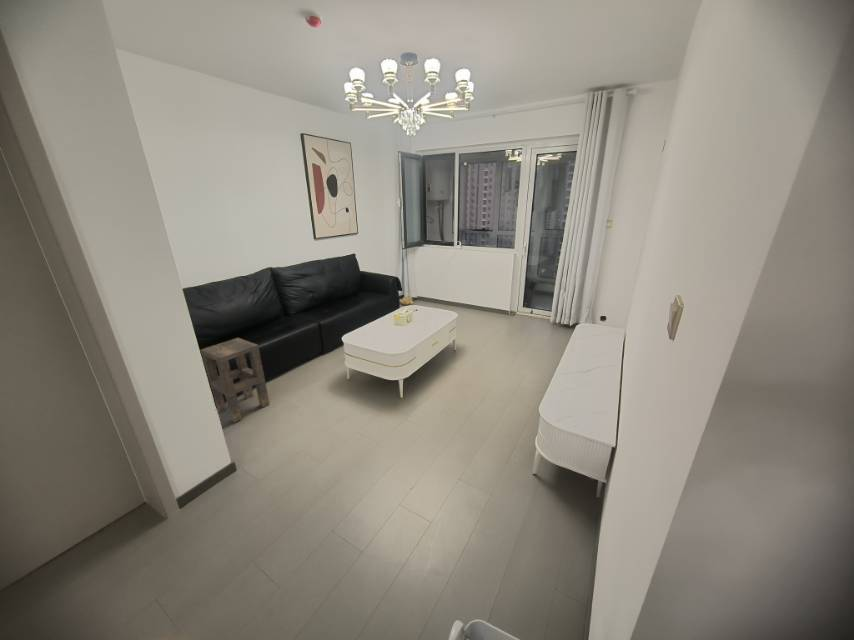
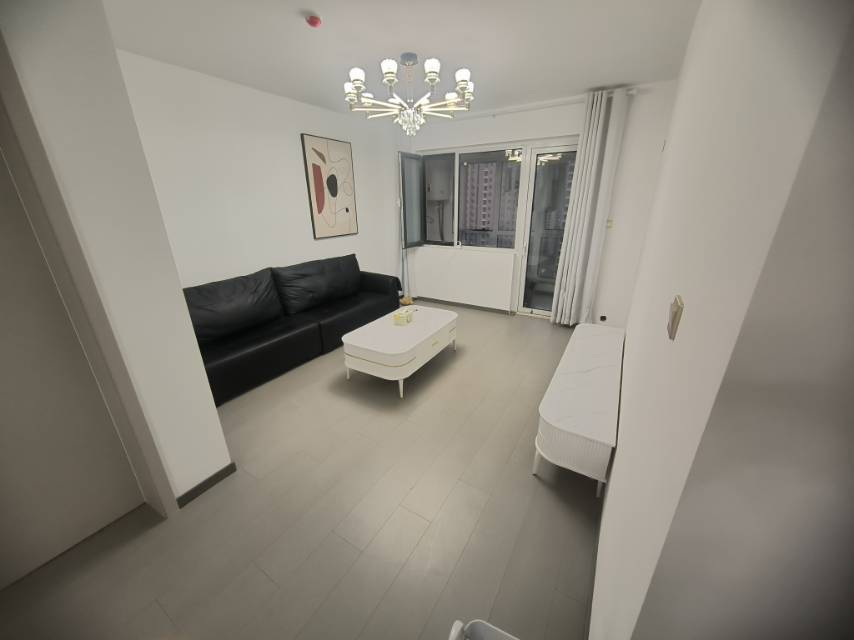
- side table [199,337,271,423]
